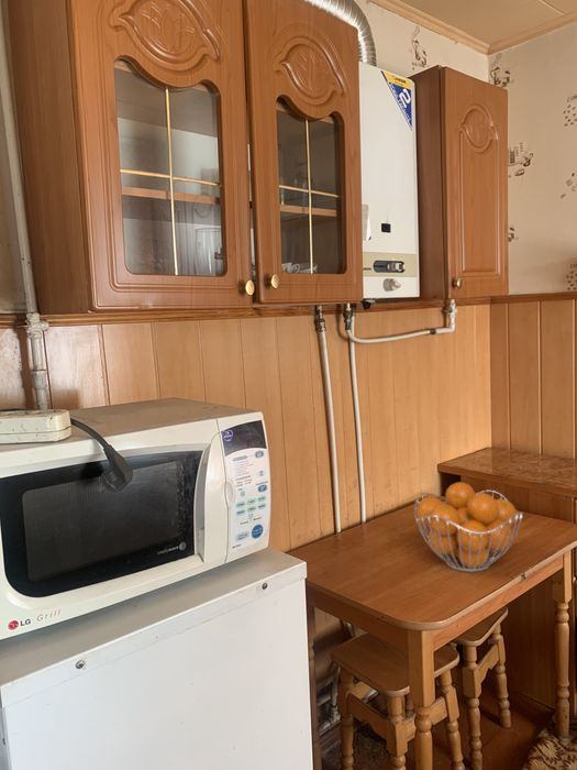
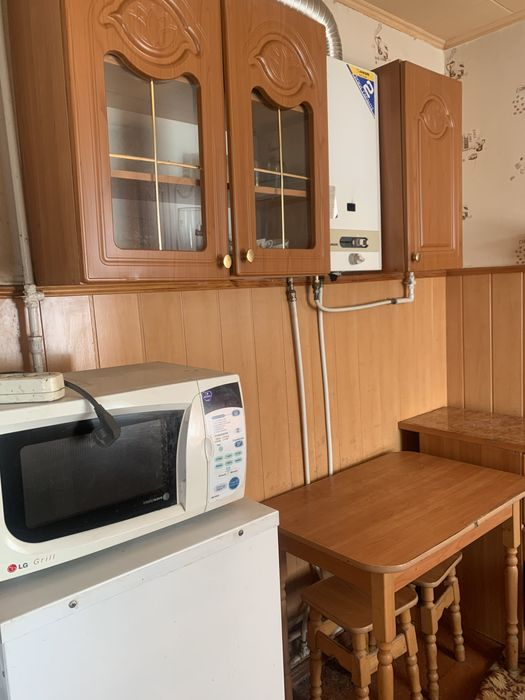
- fruit basket [413,481,524,573]
